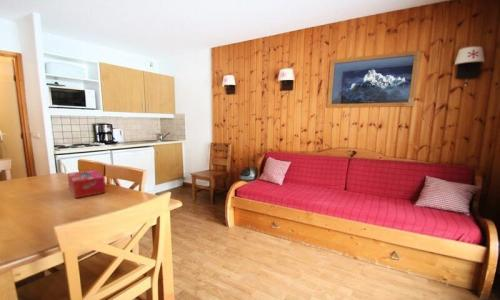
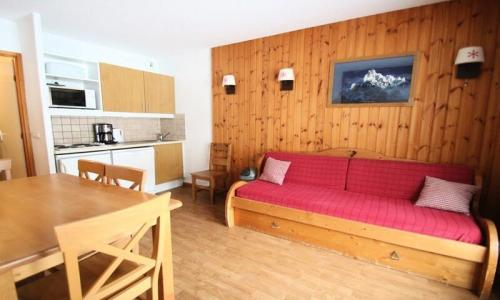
- tissue box [67,169,106,199]
